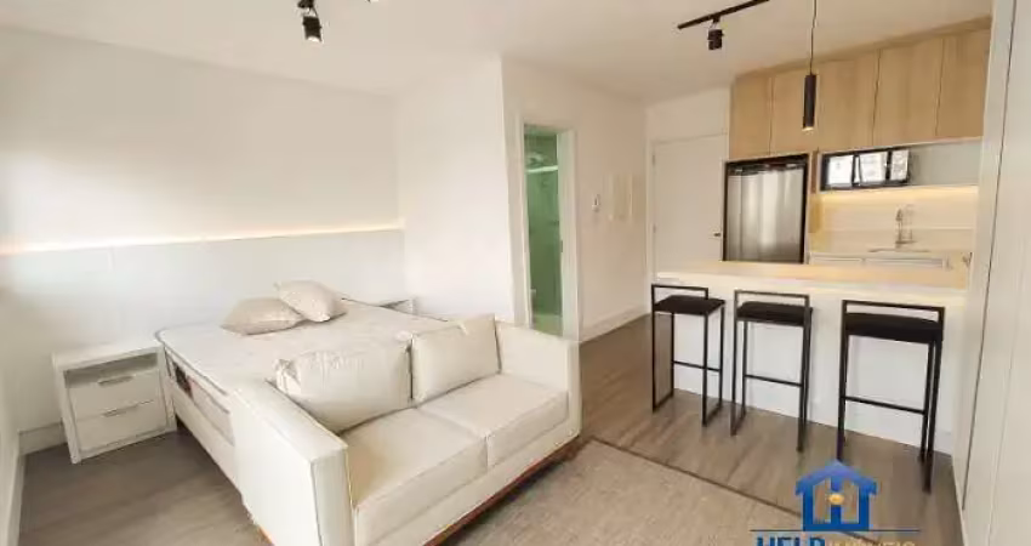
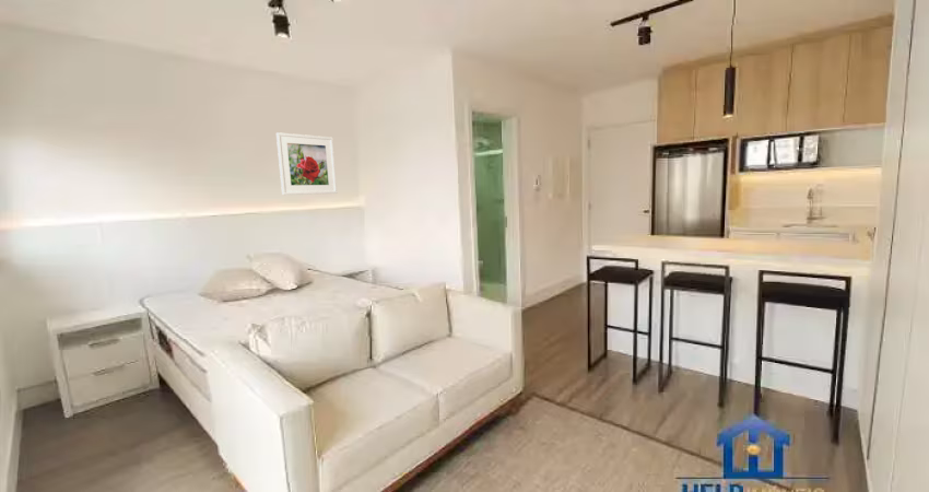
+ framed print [275,131,338,196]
